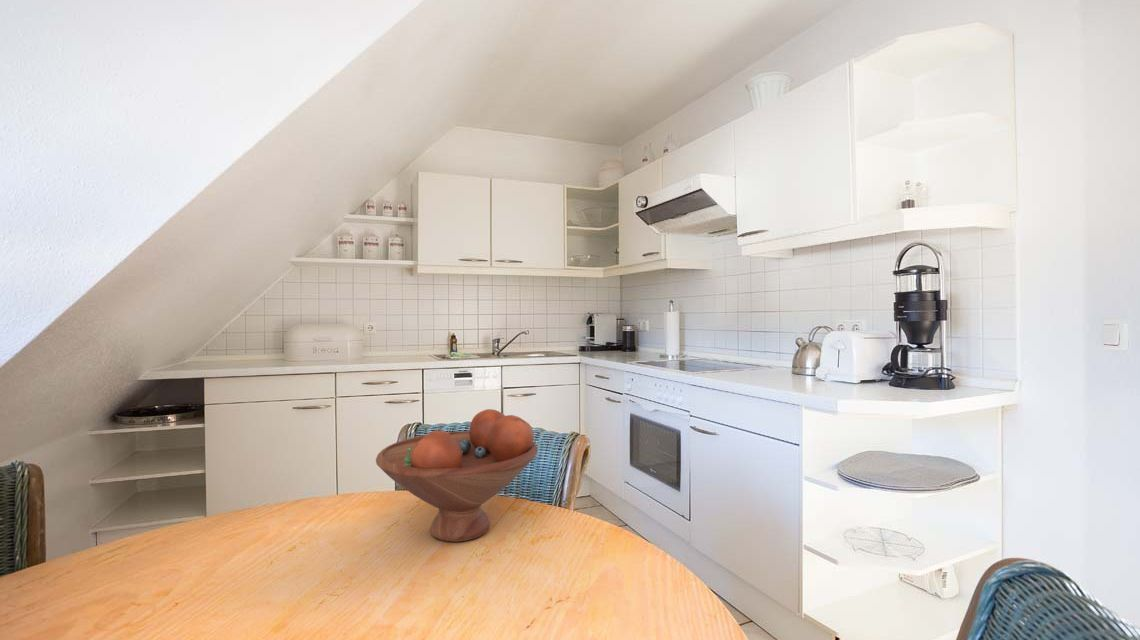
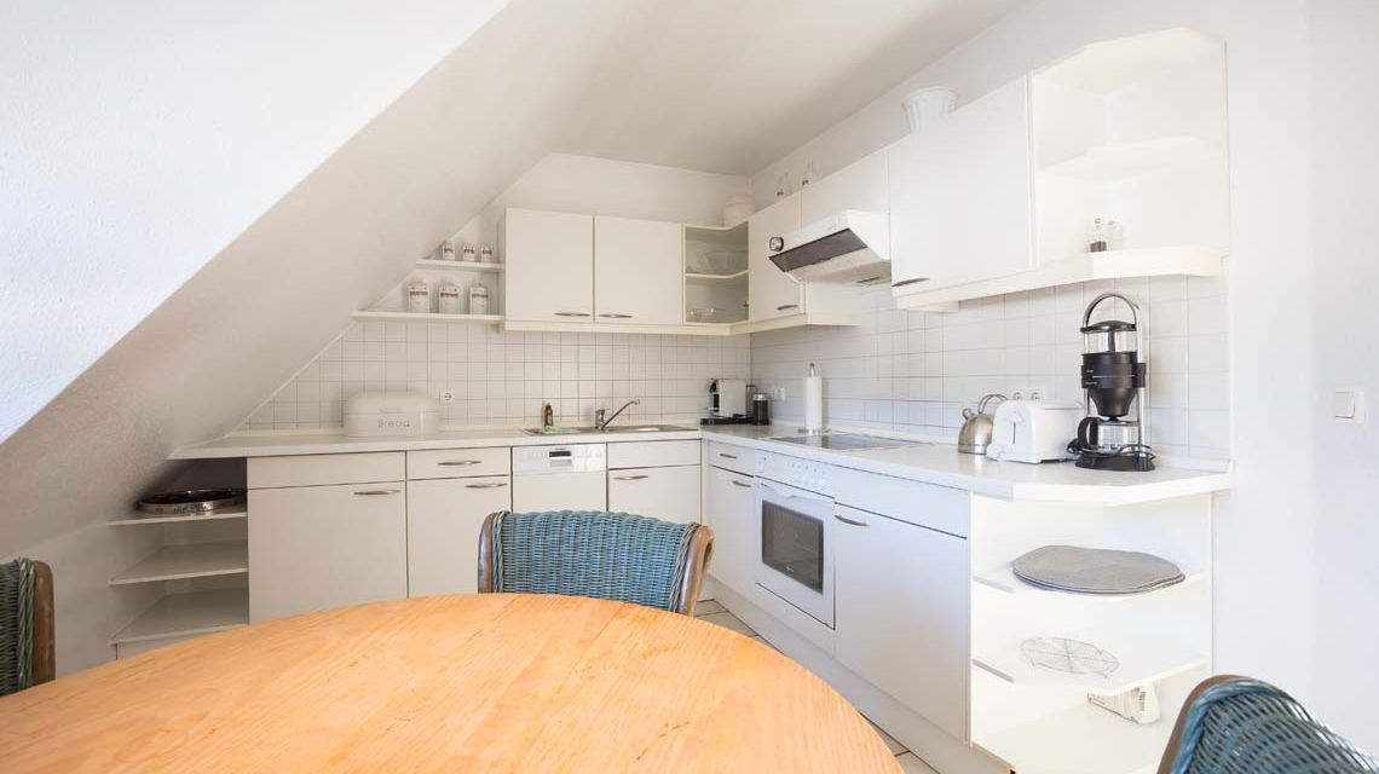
- fruit bowl [375,408,539,543]
